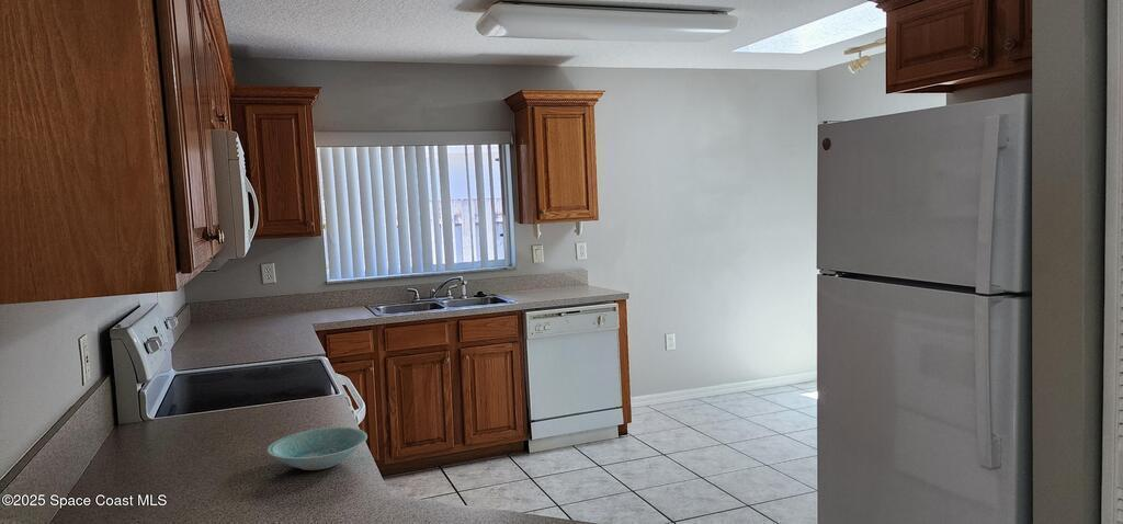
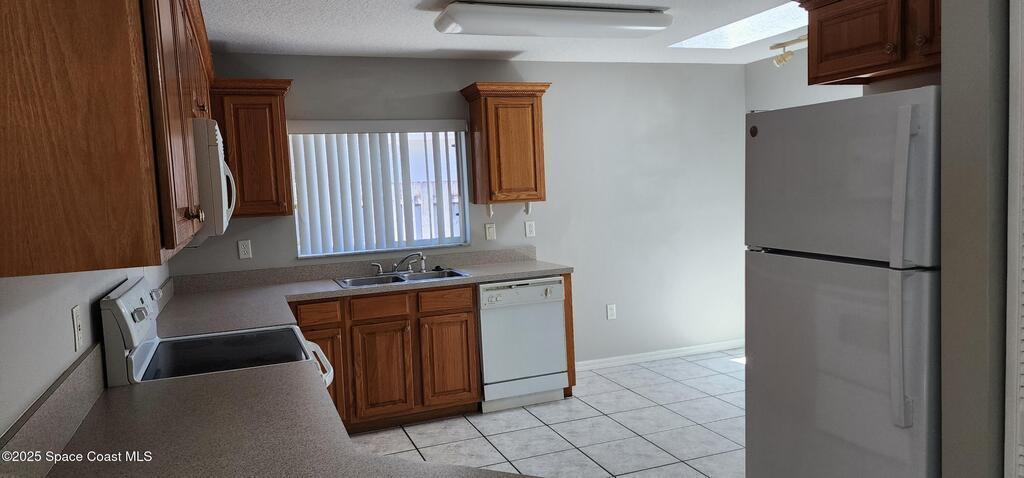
- bowl [266,426,368,471]
